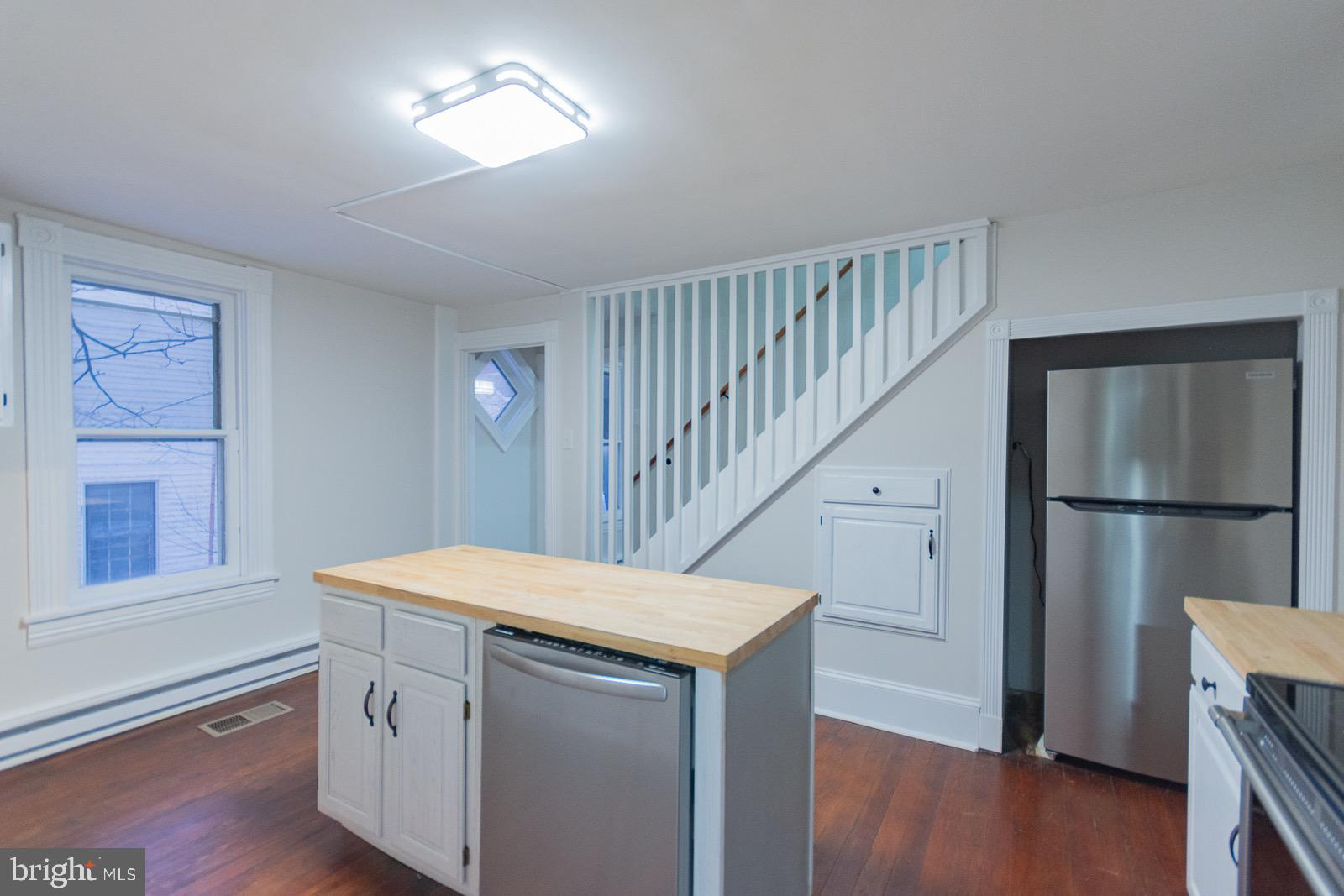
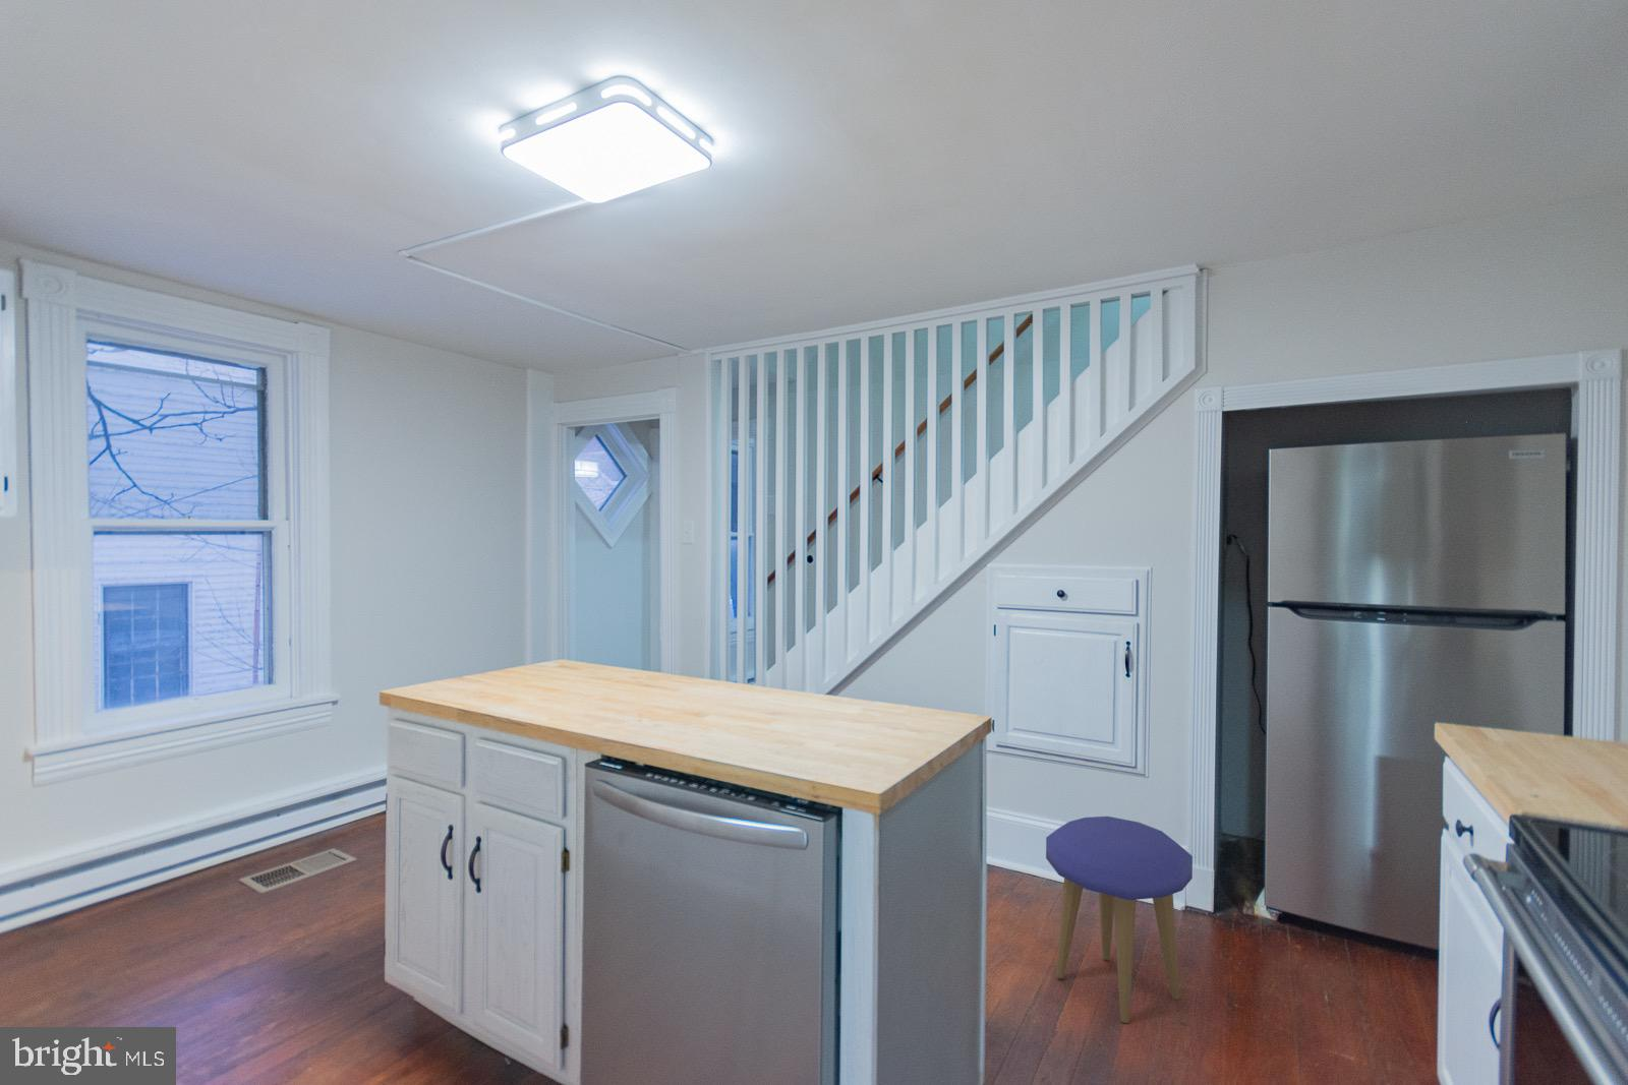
+ stool [1045,815,1193,1024]
